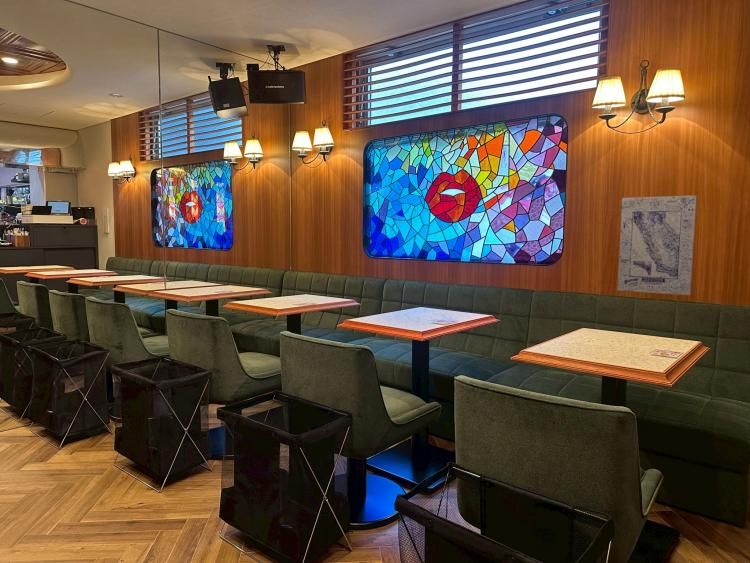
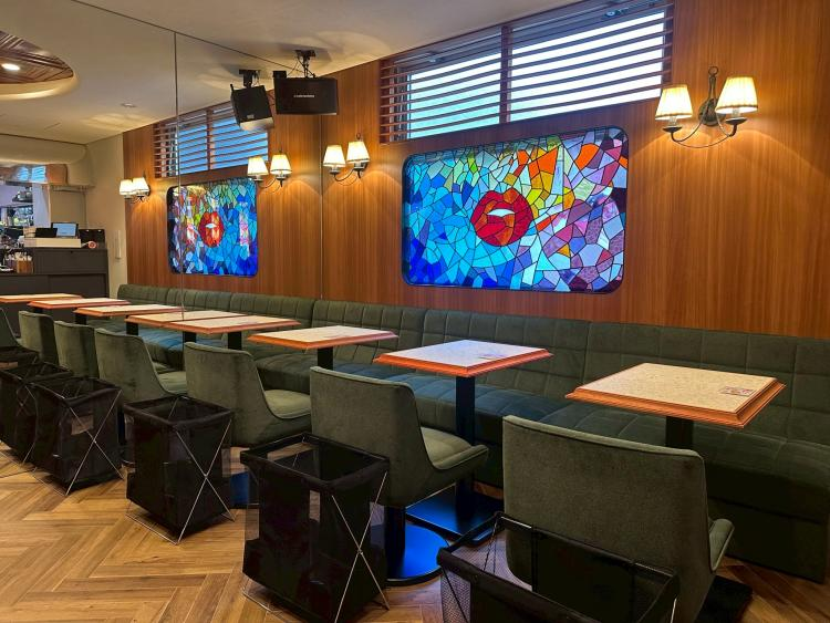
- wall art [617,195,698,296]
